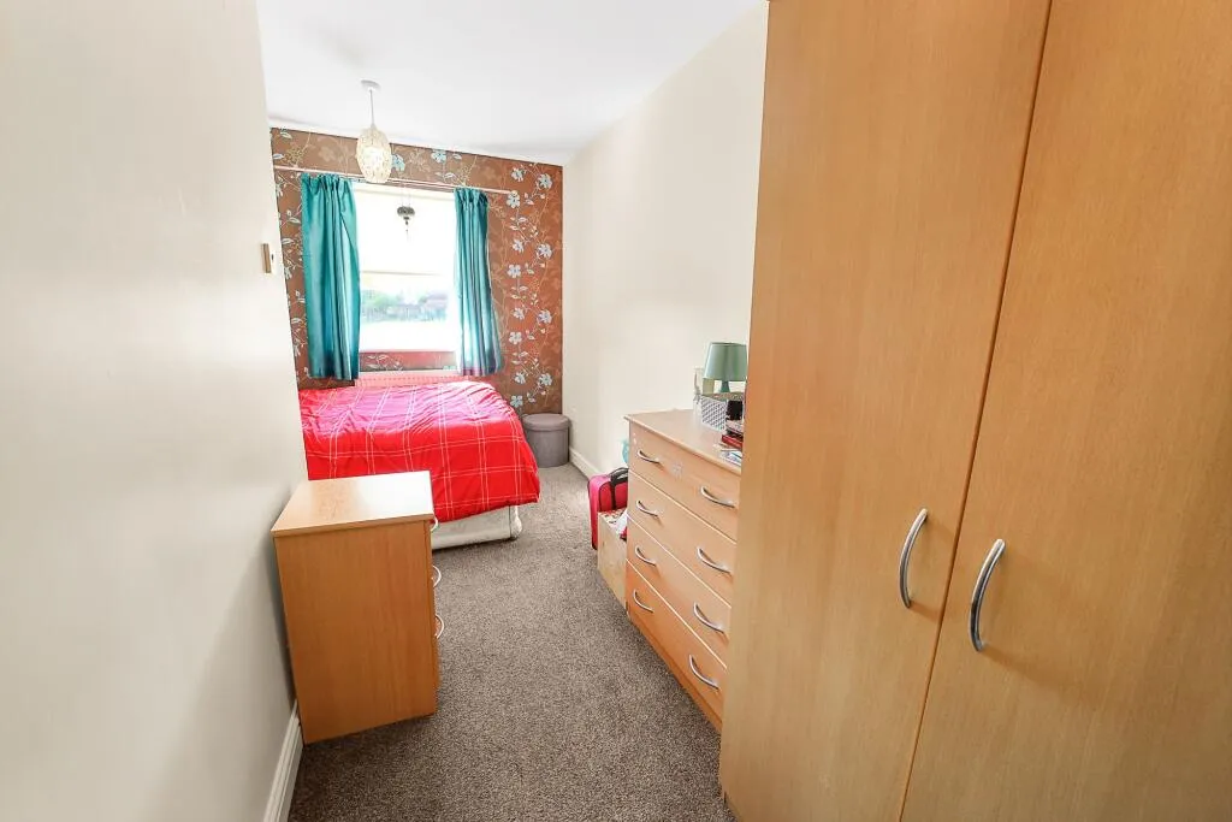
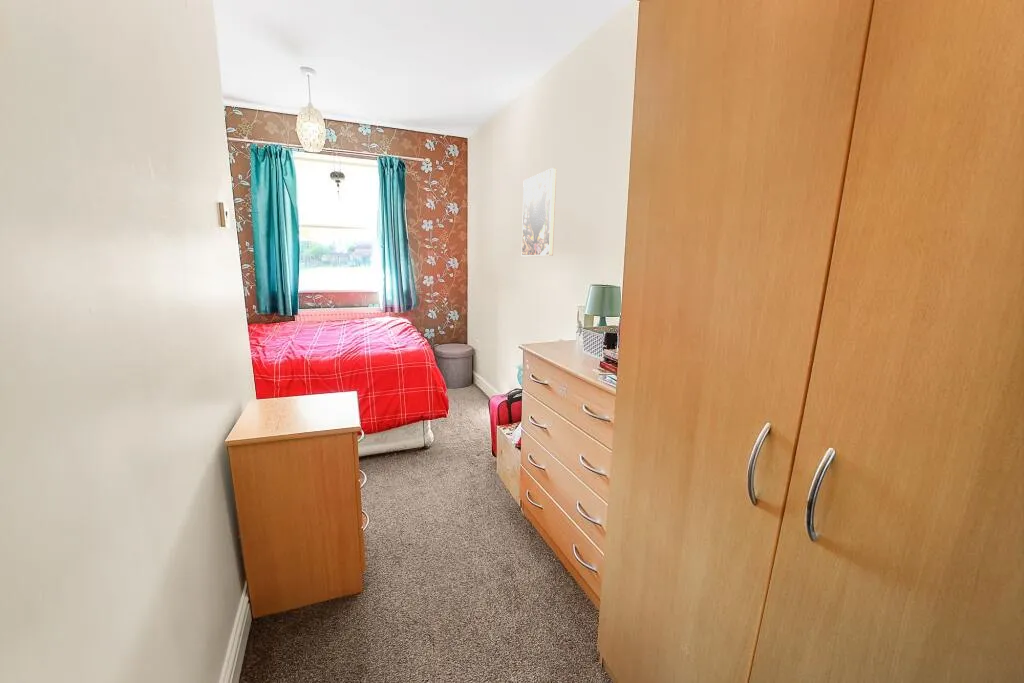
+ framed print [521,167,558,257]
